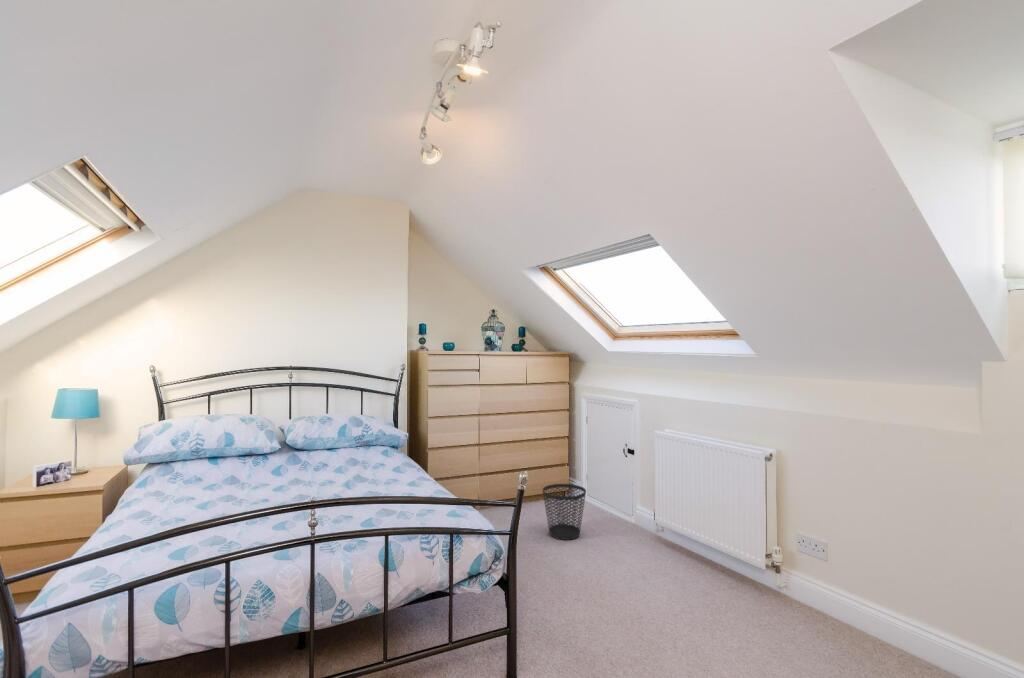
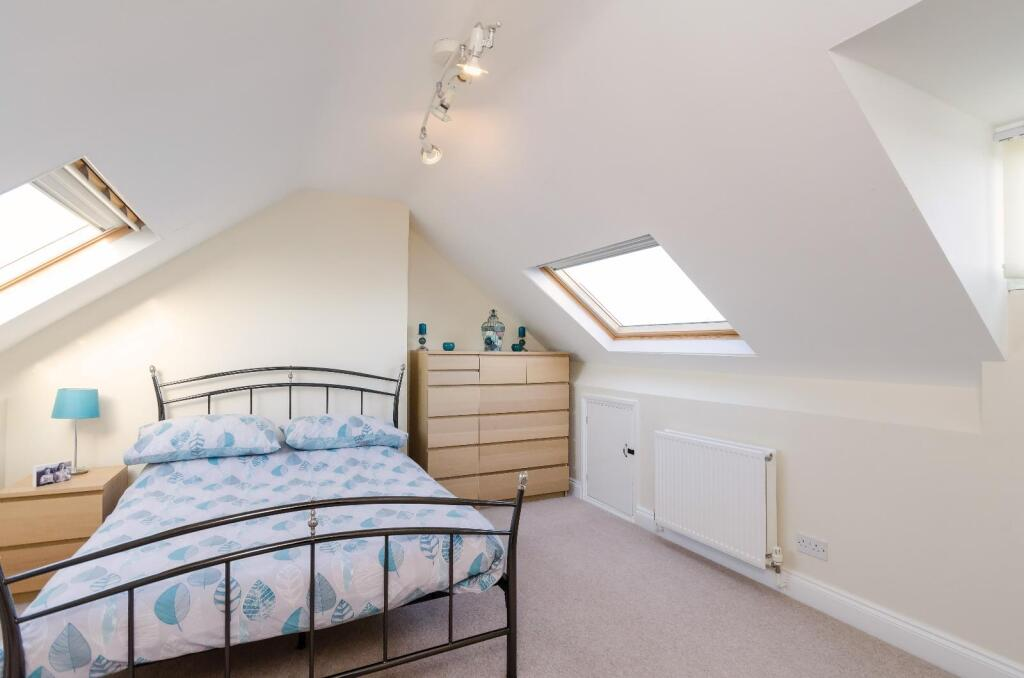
- wastebasket [542,483,587,541]
